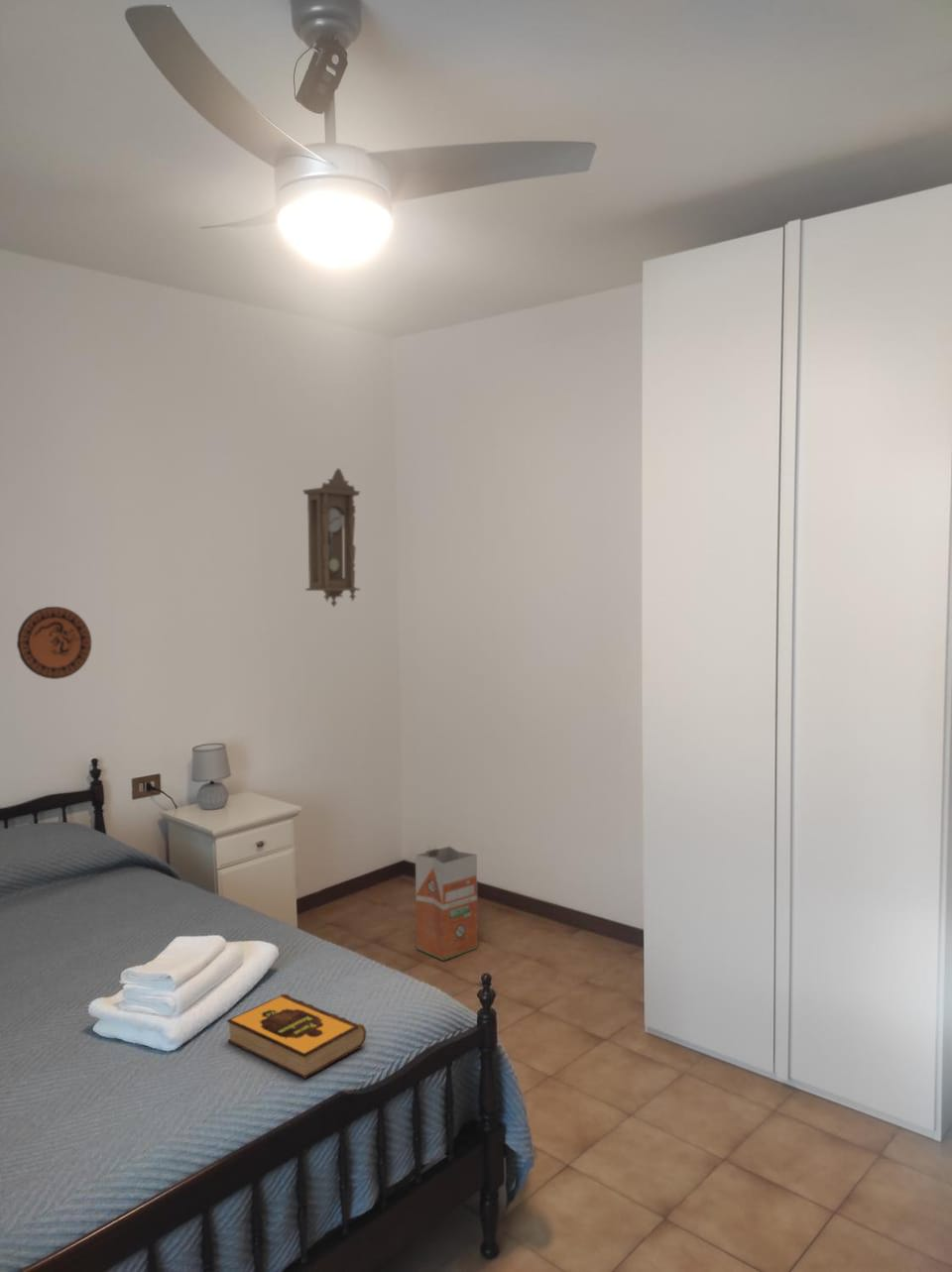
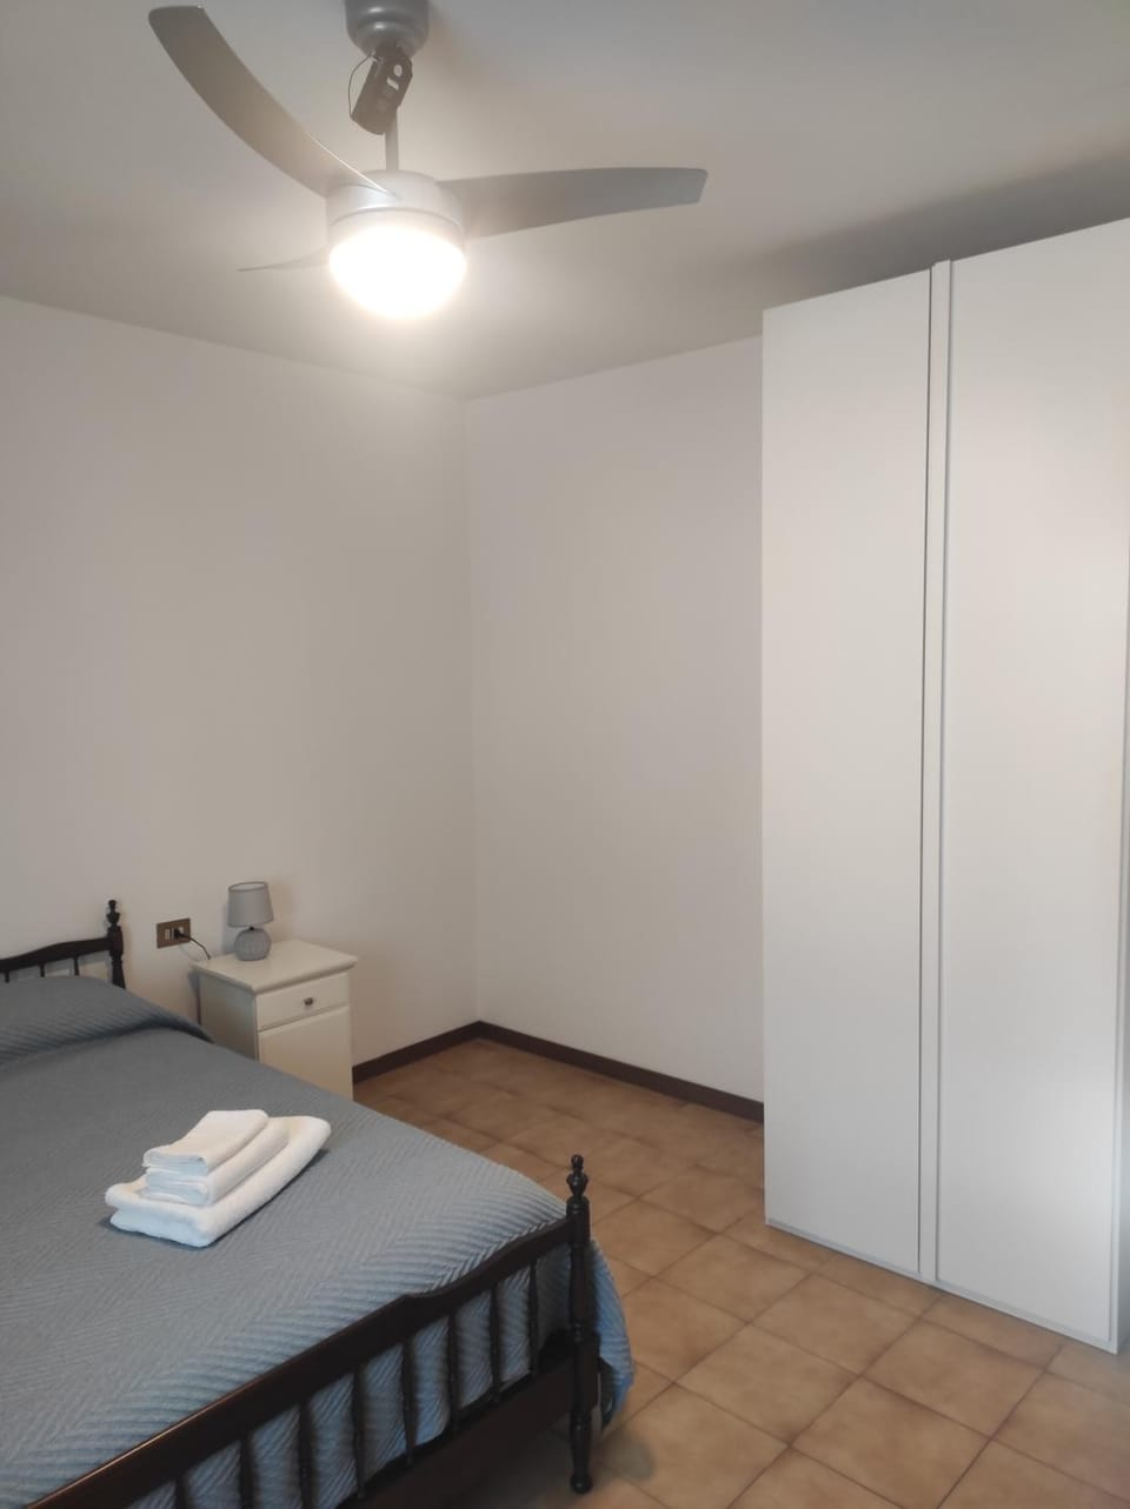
- decorative plate [16,606,92,680]
- hardback book [226,992,367,1080]
- waste bin [415,846,479,962]
- pendulum clock [301,467,361,608]
